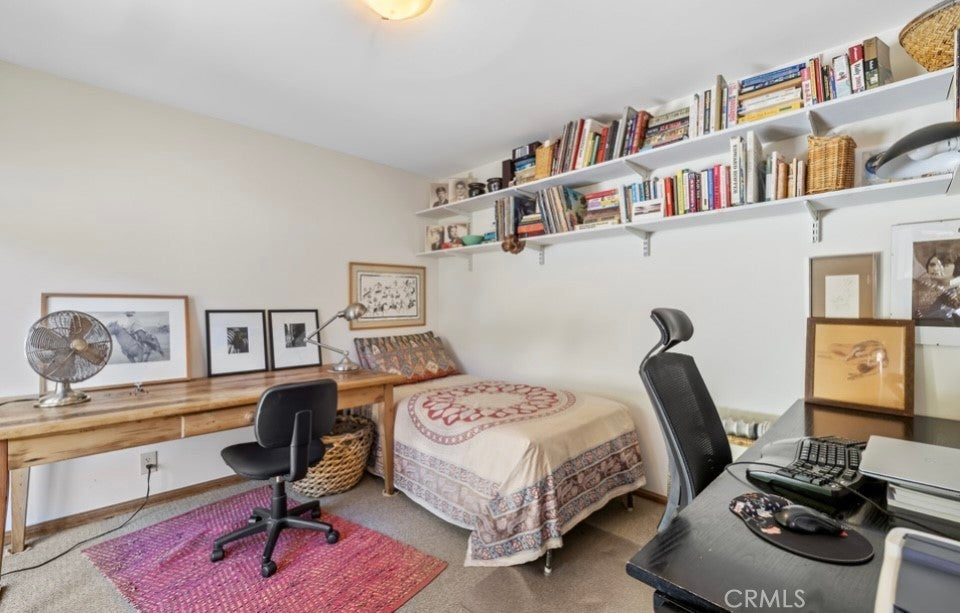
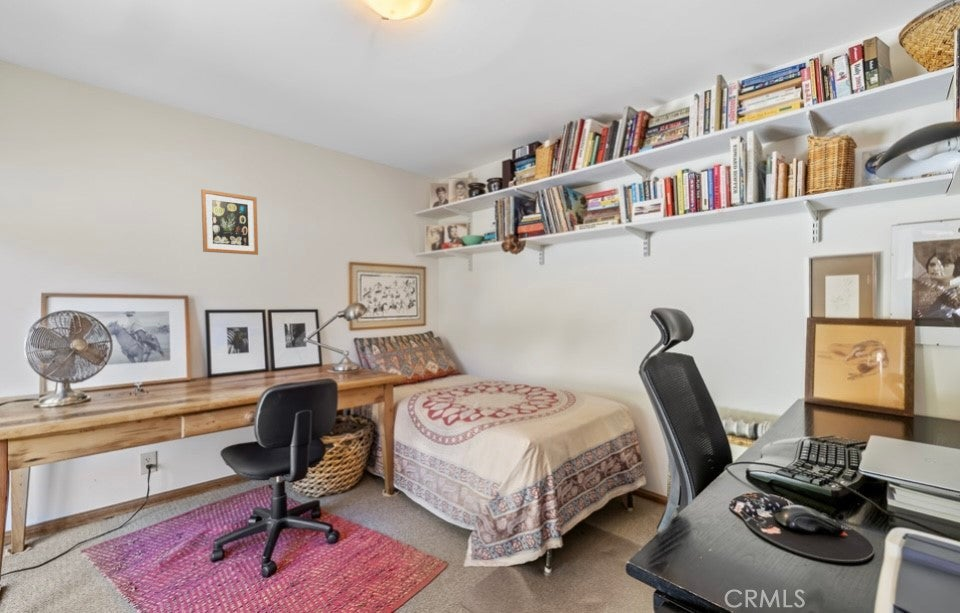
+ wall art [200,189,259,256]
